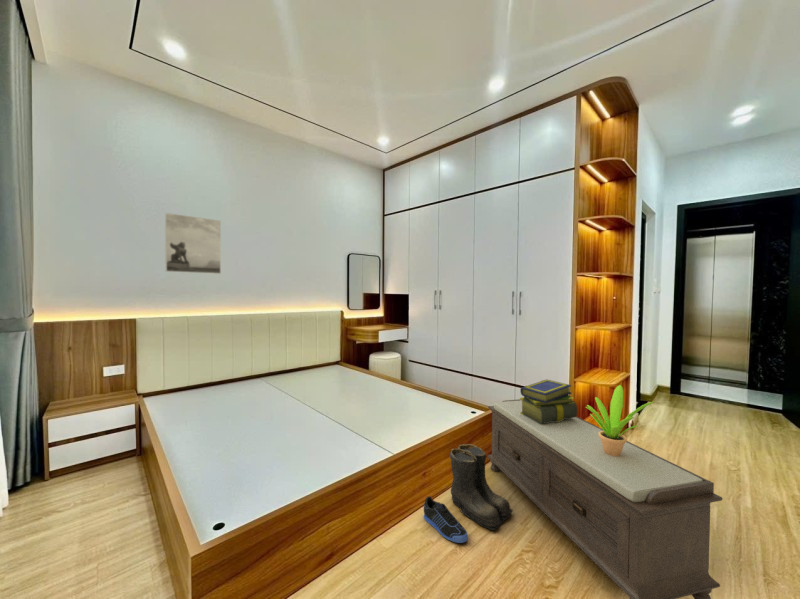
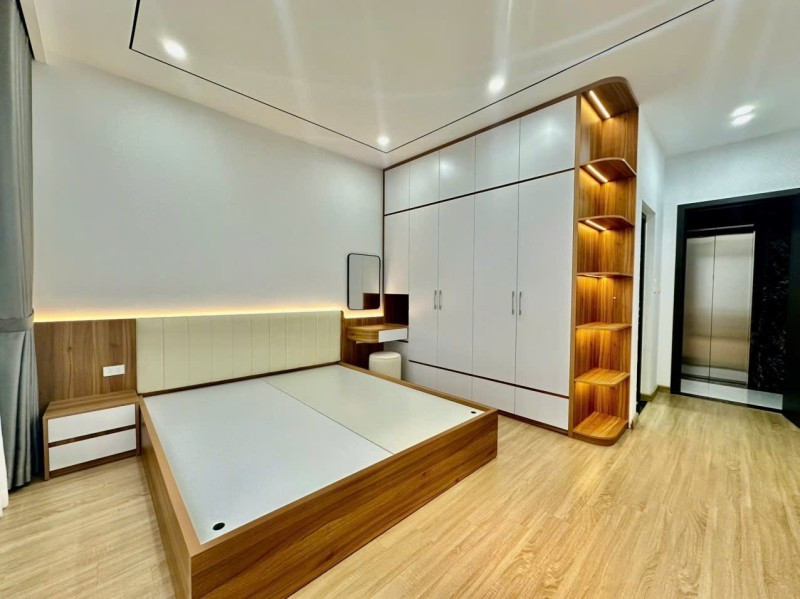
- potted plant [585,384,654,456]
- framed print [164,212,222,275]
- stack of books [519,378,578,424]
- boots [449,443,514,531]
- sneaker [423,495,469,544]
- bench [487,398,723,599]
